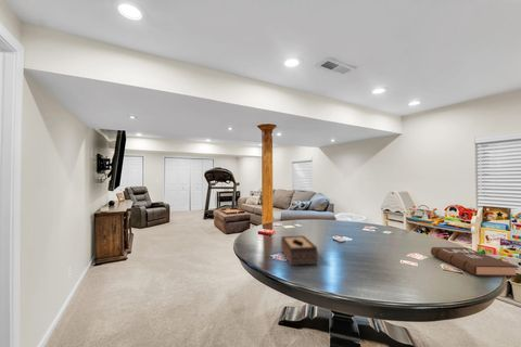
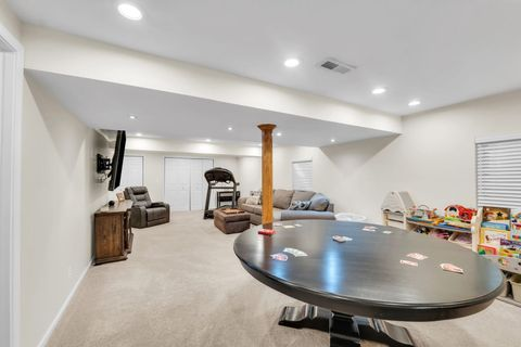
- book [430,246,520,278]
- tissue box [280,234,319,267]
